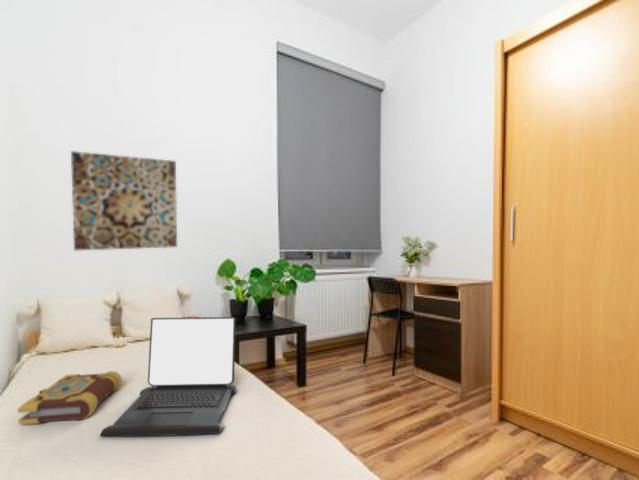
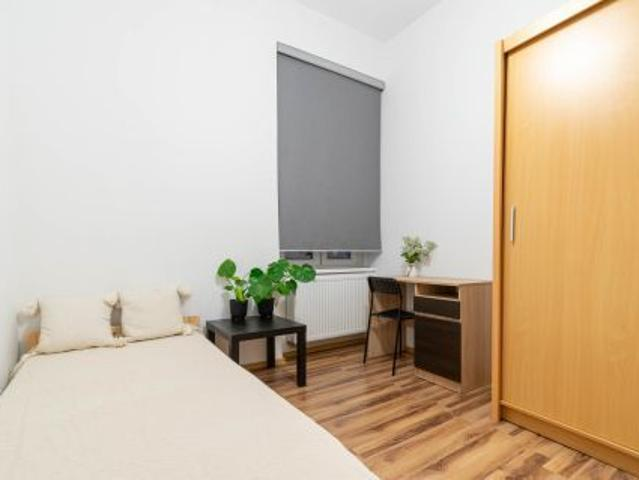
- laptop [99,316,238,437]
- wall art [70,150,178,252]
- book [17,370,123,426]
